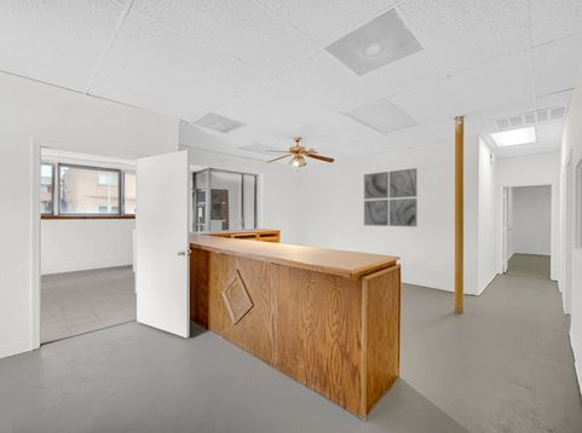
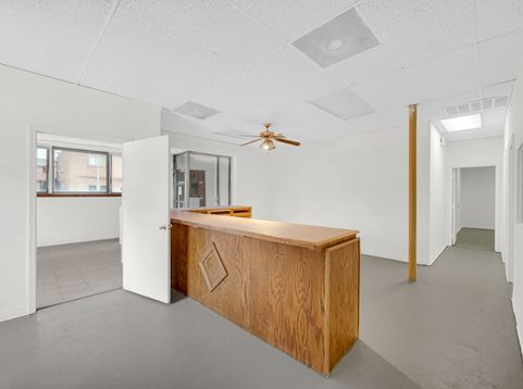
- wall art [363,167,419,227]
